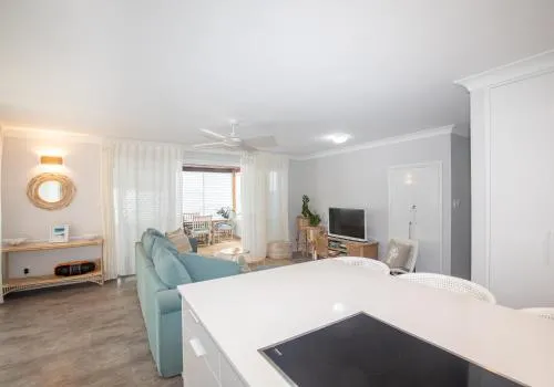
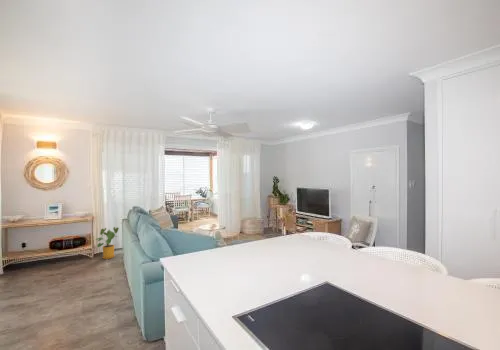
+ house plant [95,226,120,260]
